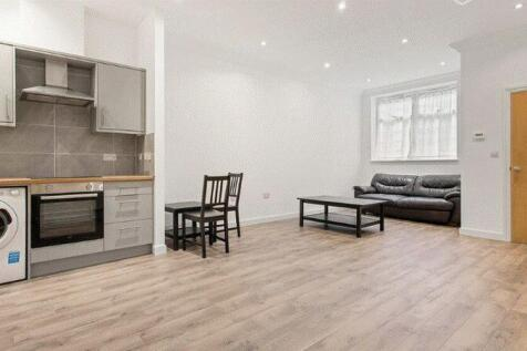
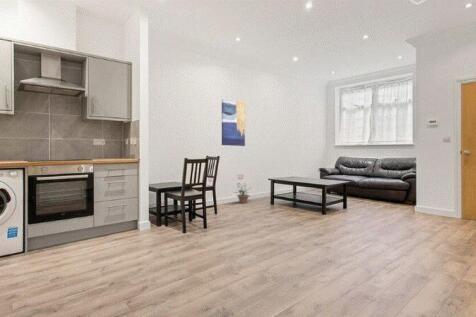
+ potted plant [233,182,252,204]
+ wall art [221,98,246,147]
